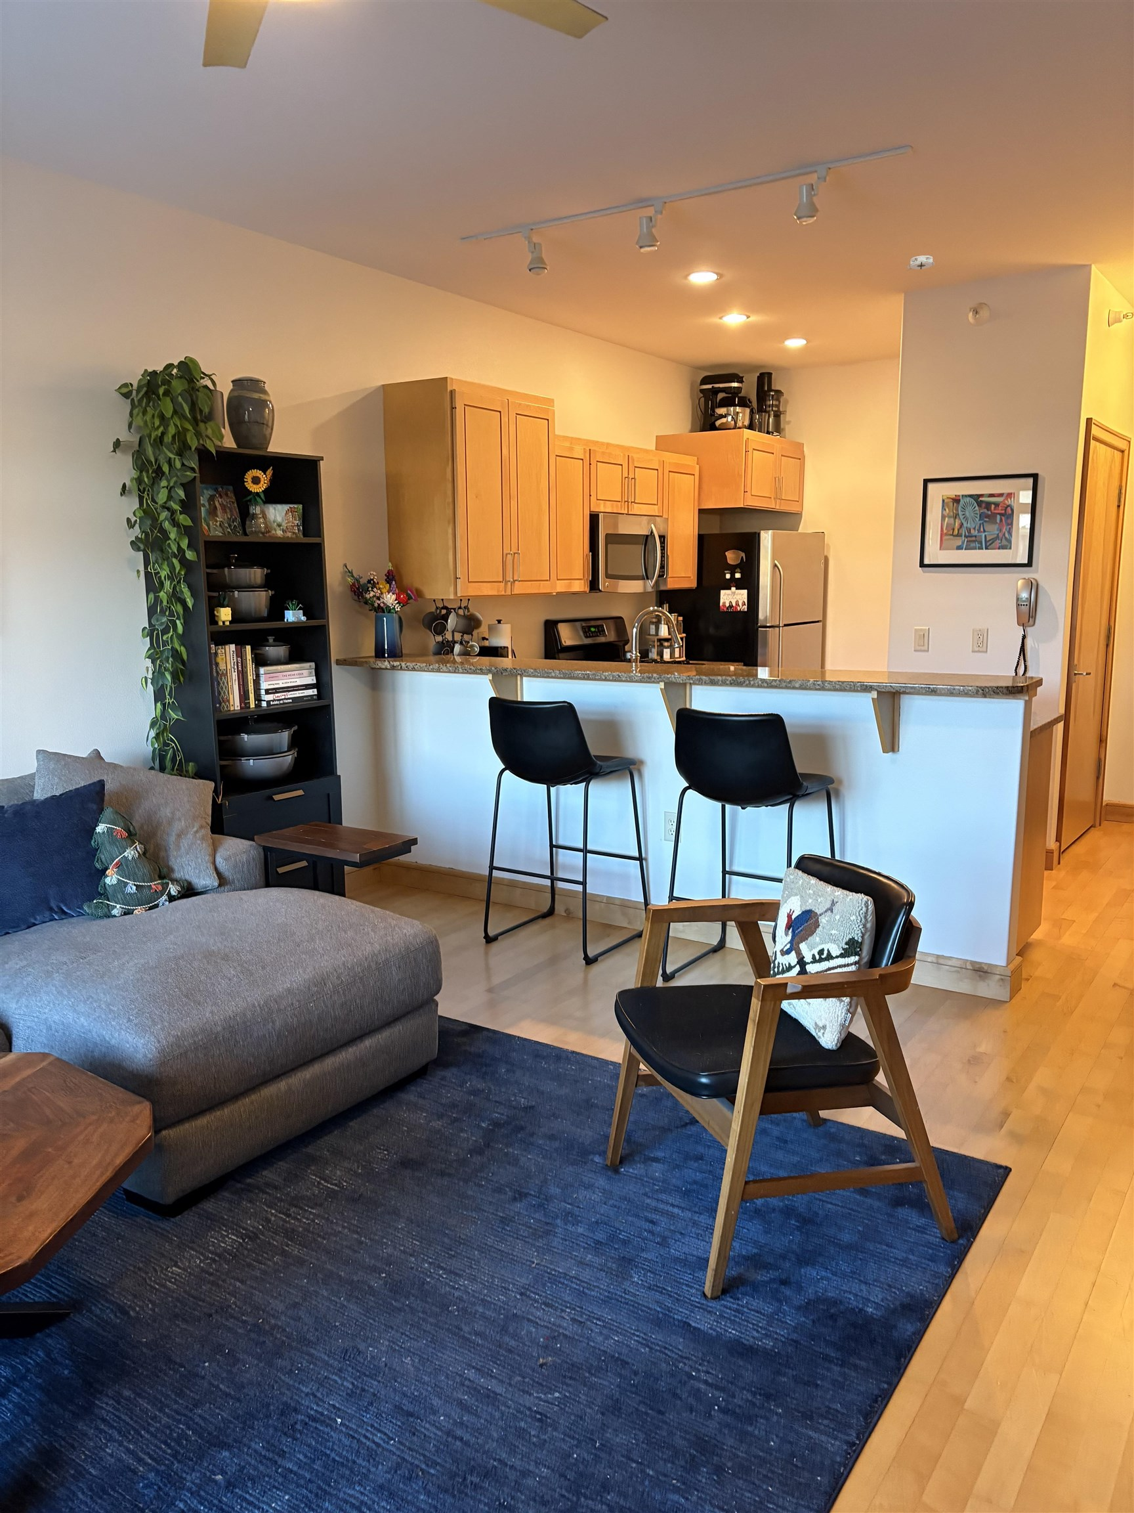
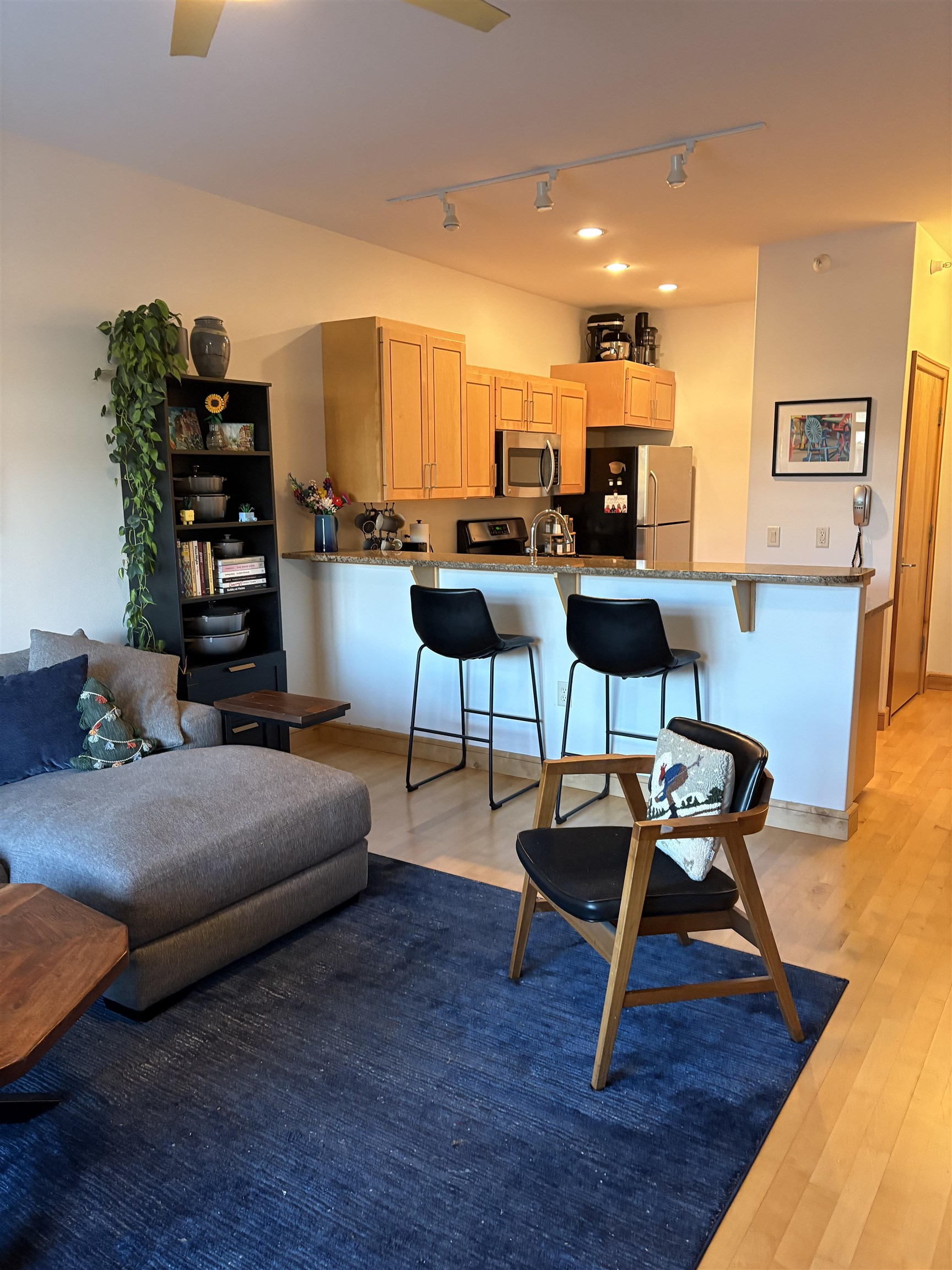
- smoke detector [906,255,936,272]
